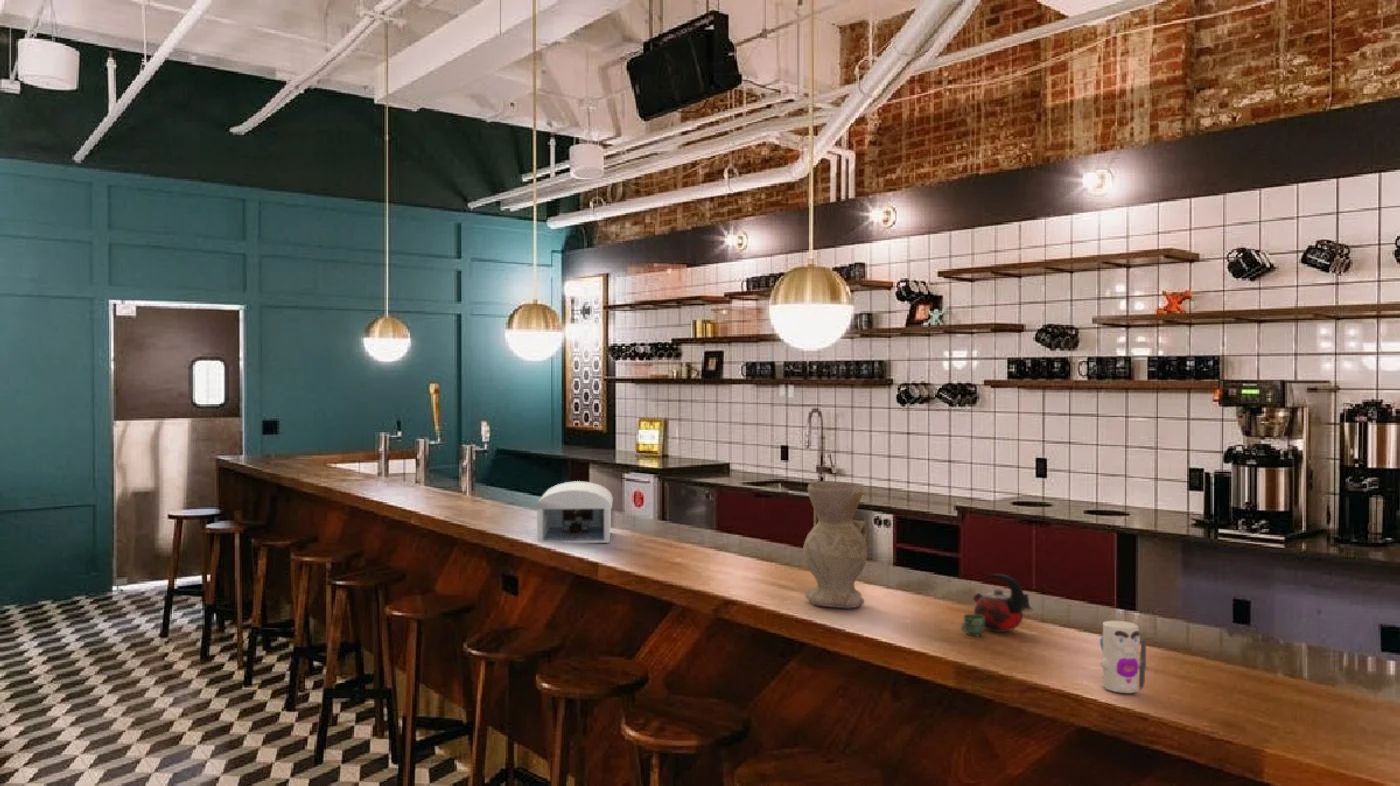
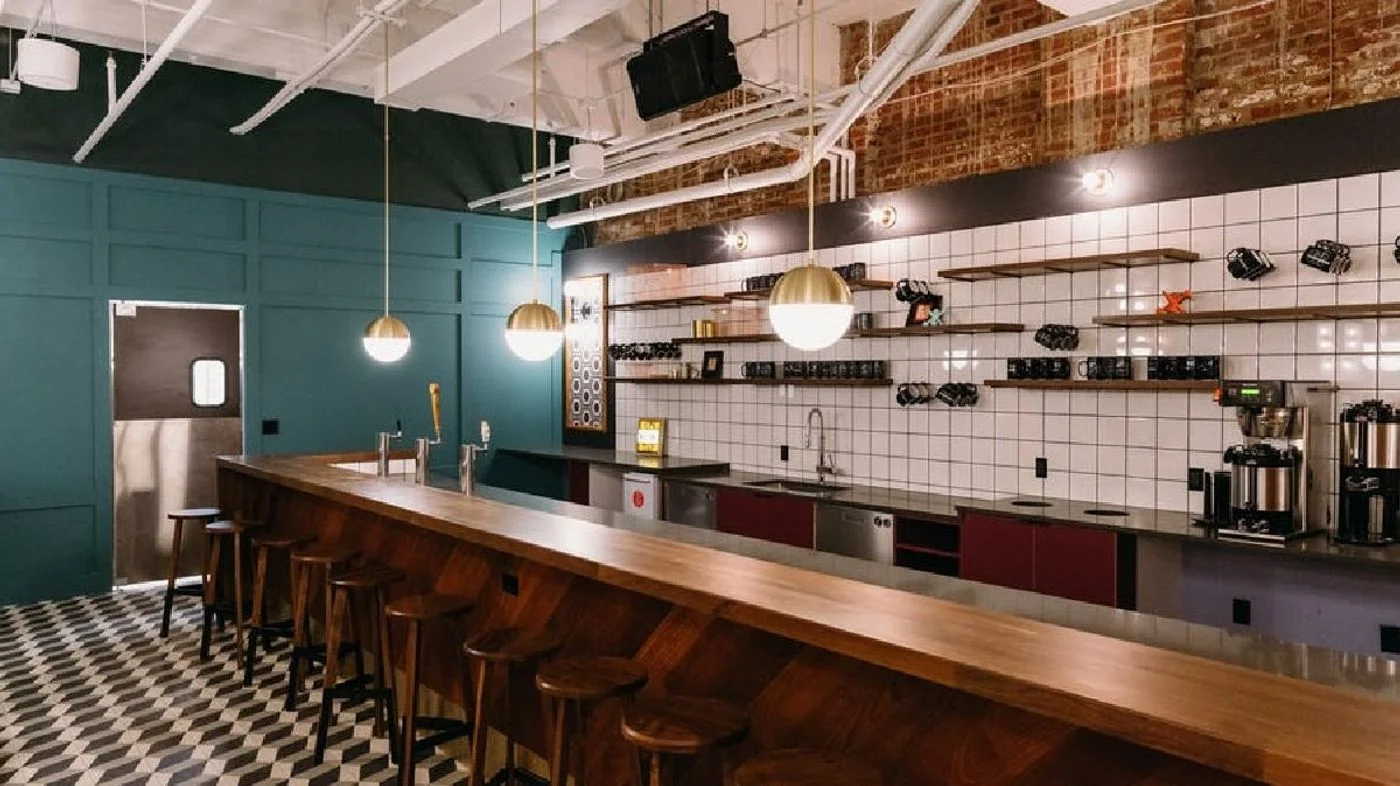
- kettle [961,573,1034,637]
- vase [802,480,869,609]
- toy [1099,620,1147,694]
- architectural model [534,480,614,544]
